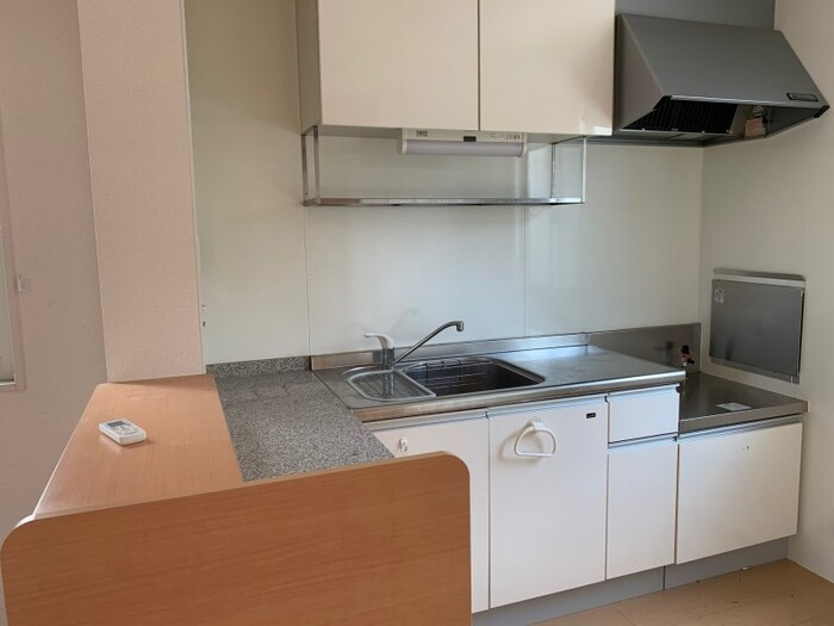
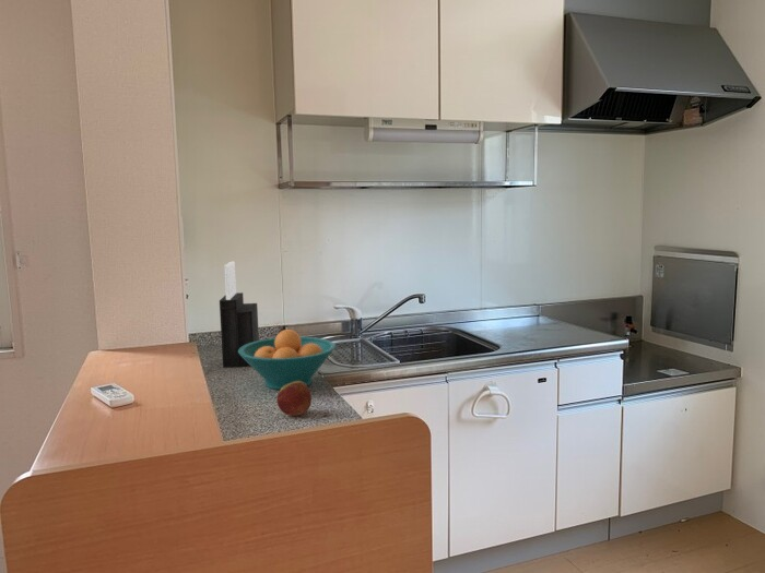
+ apple [275,381,313,417]
+ fruit bowl [238,329,337,391]
+ knife block [219,260,260,369]
